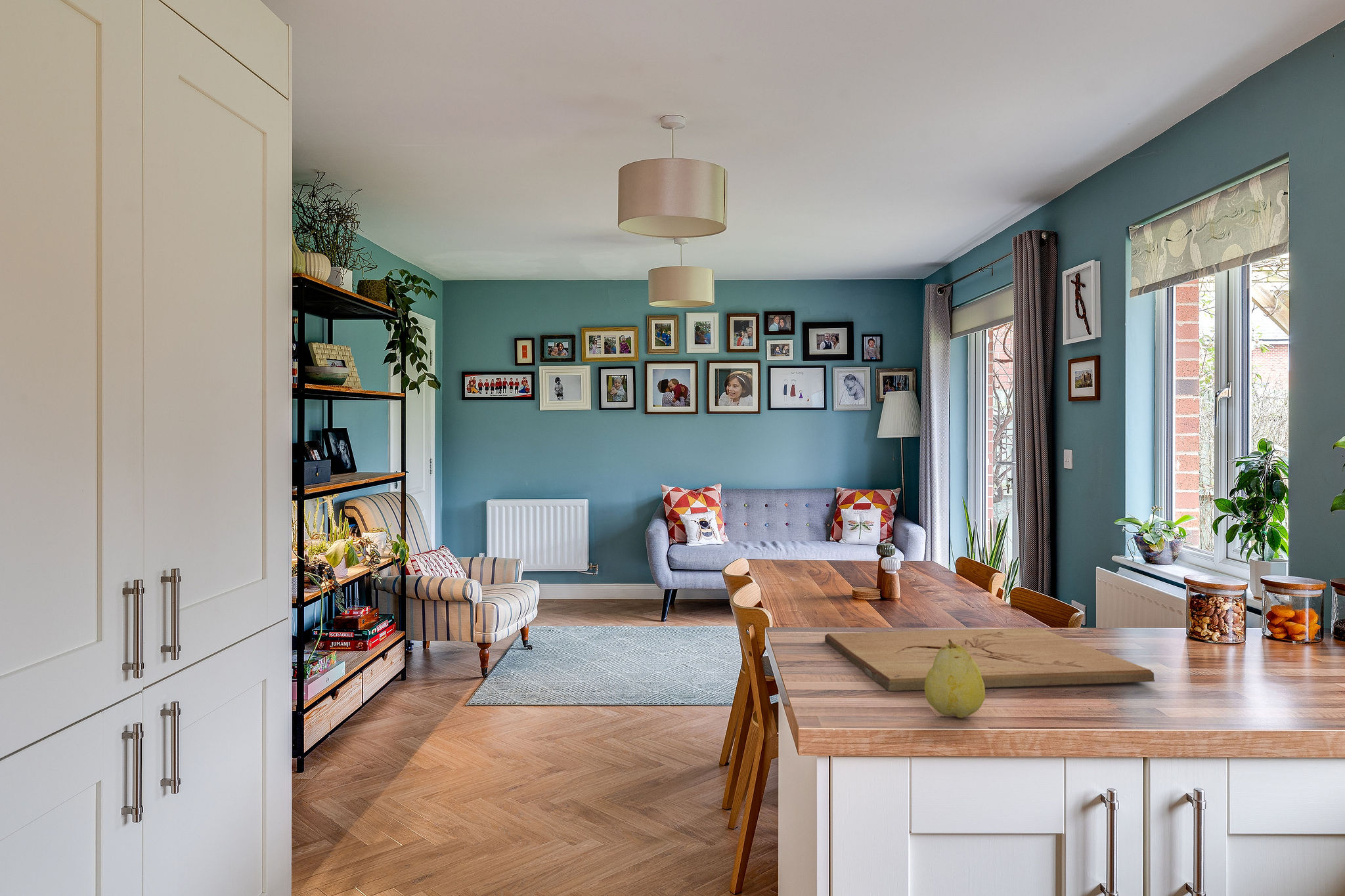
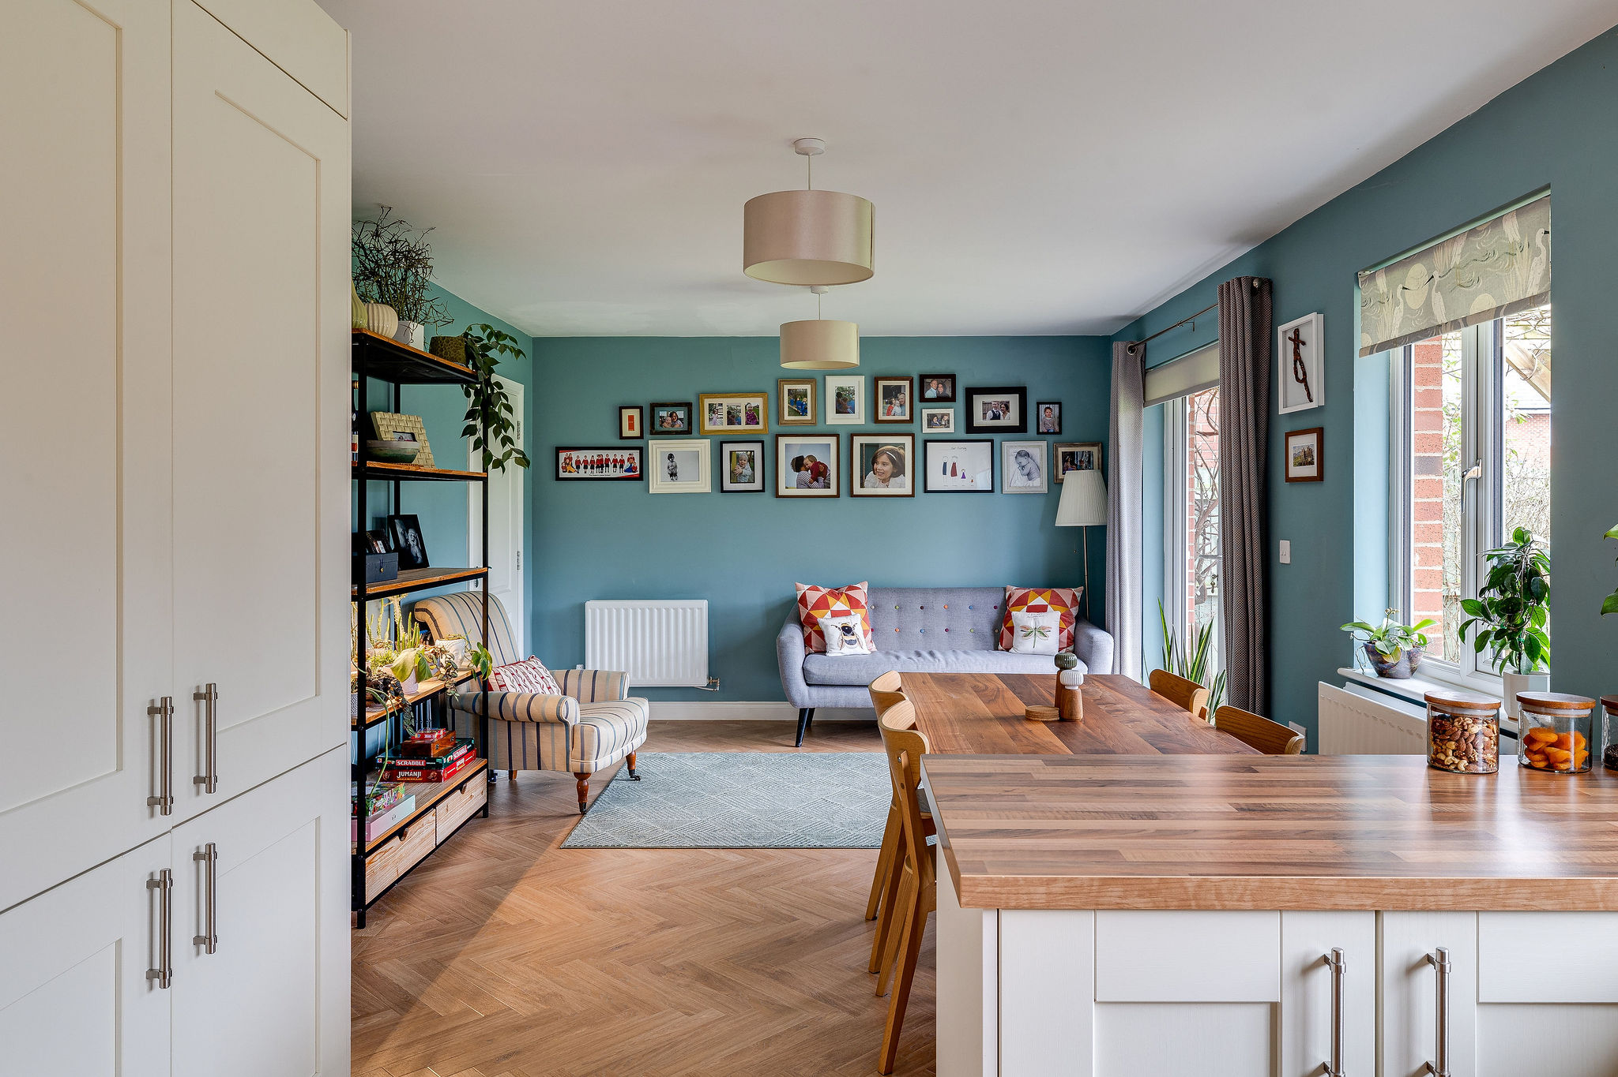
- cutting board [824,627,1156,692]
- fruit [924,639,986,719]
